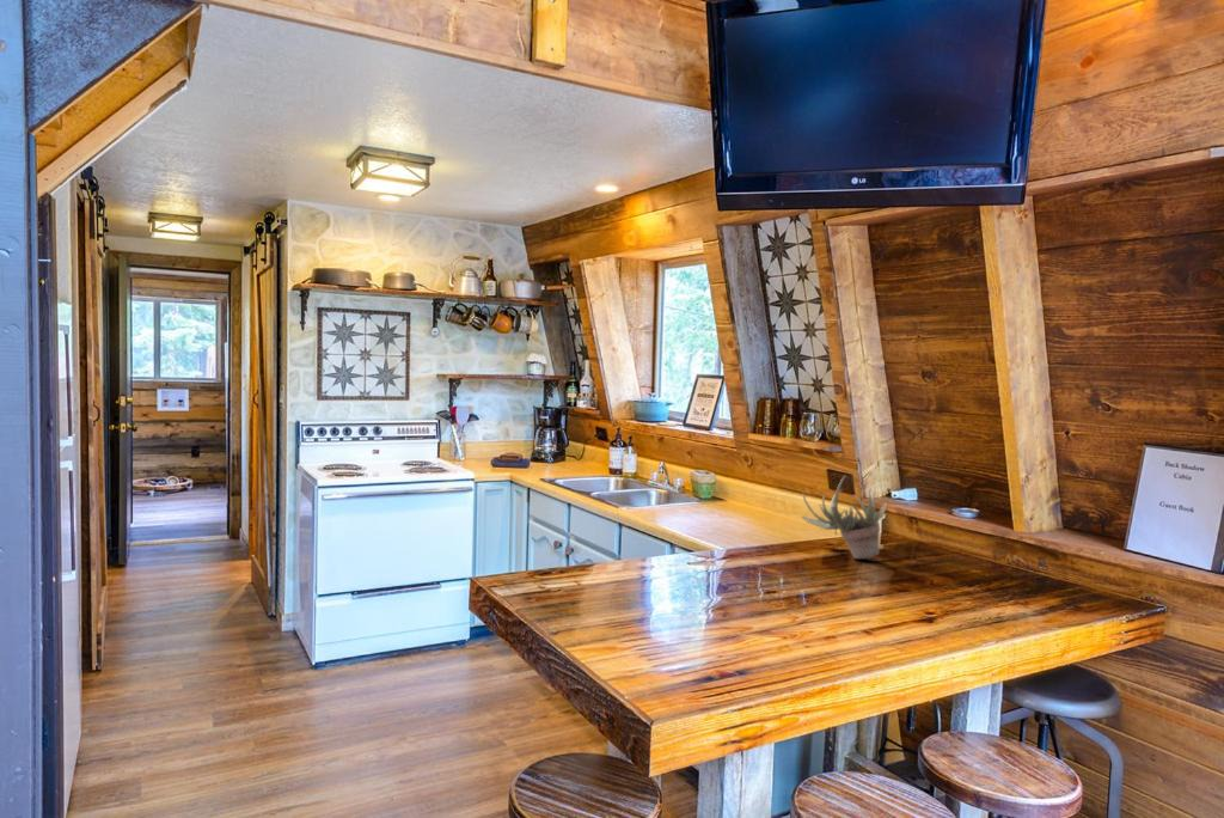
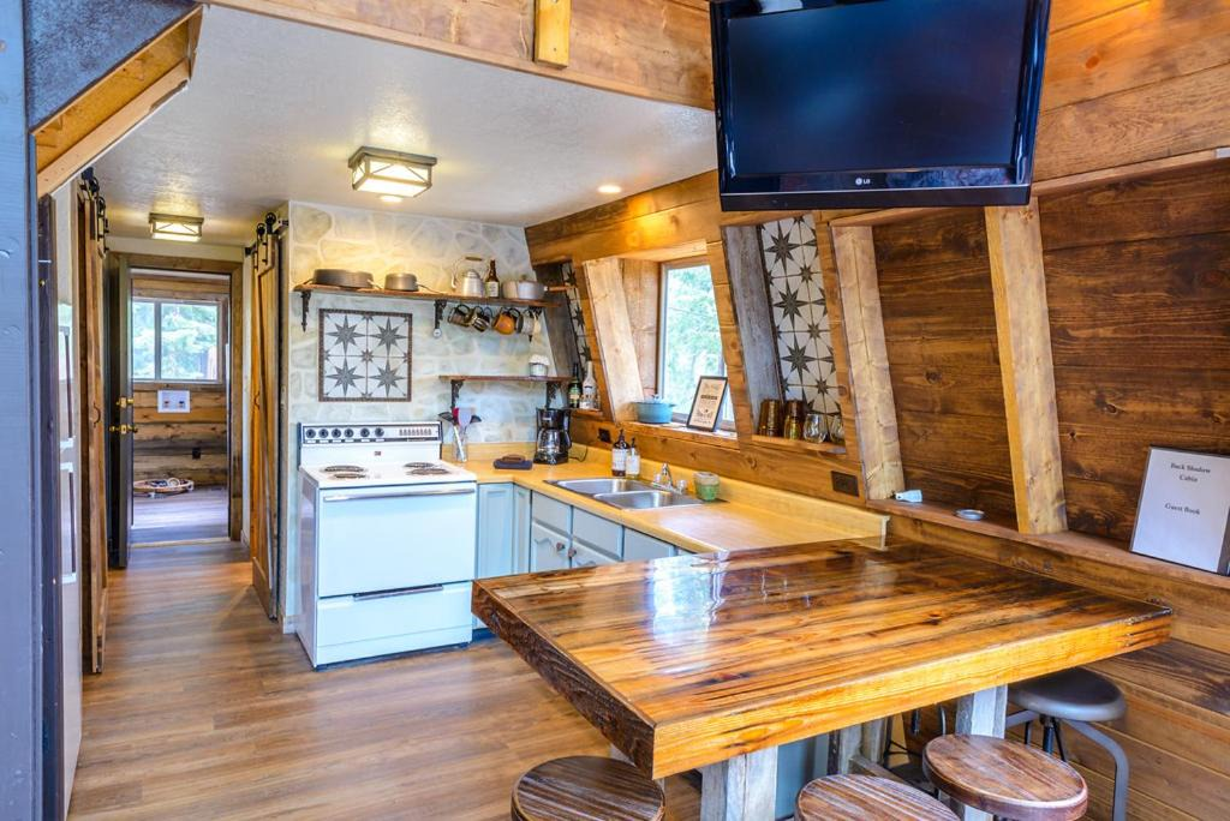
- succulent plant [801,474,889,560]
